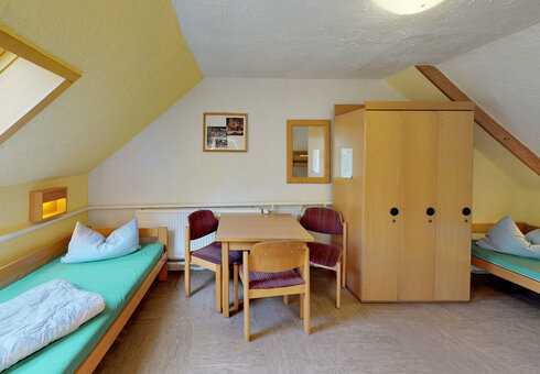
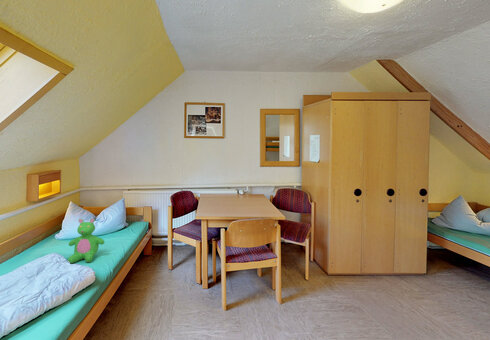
+ teddy bear [67,217,106,264]
